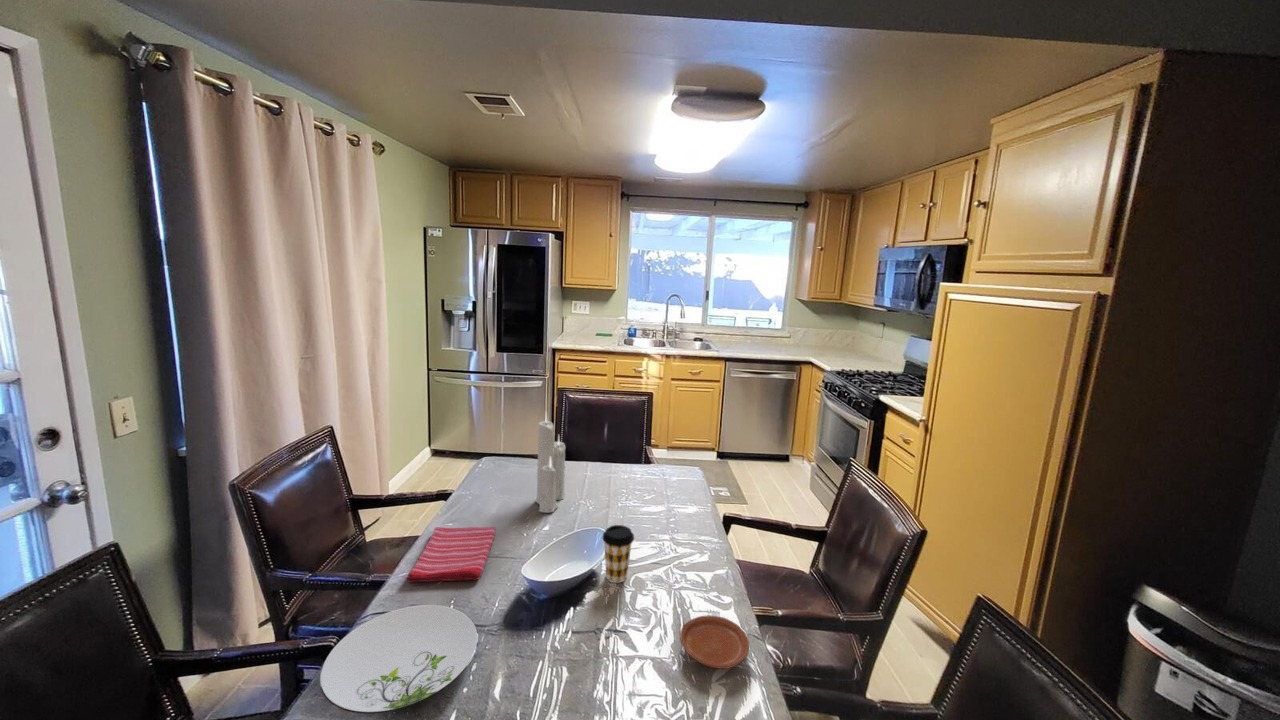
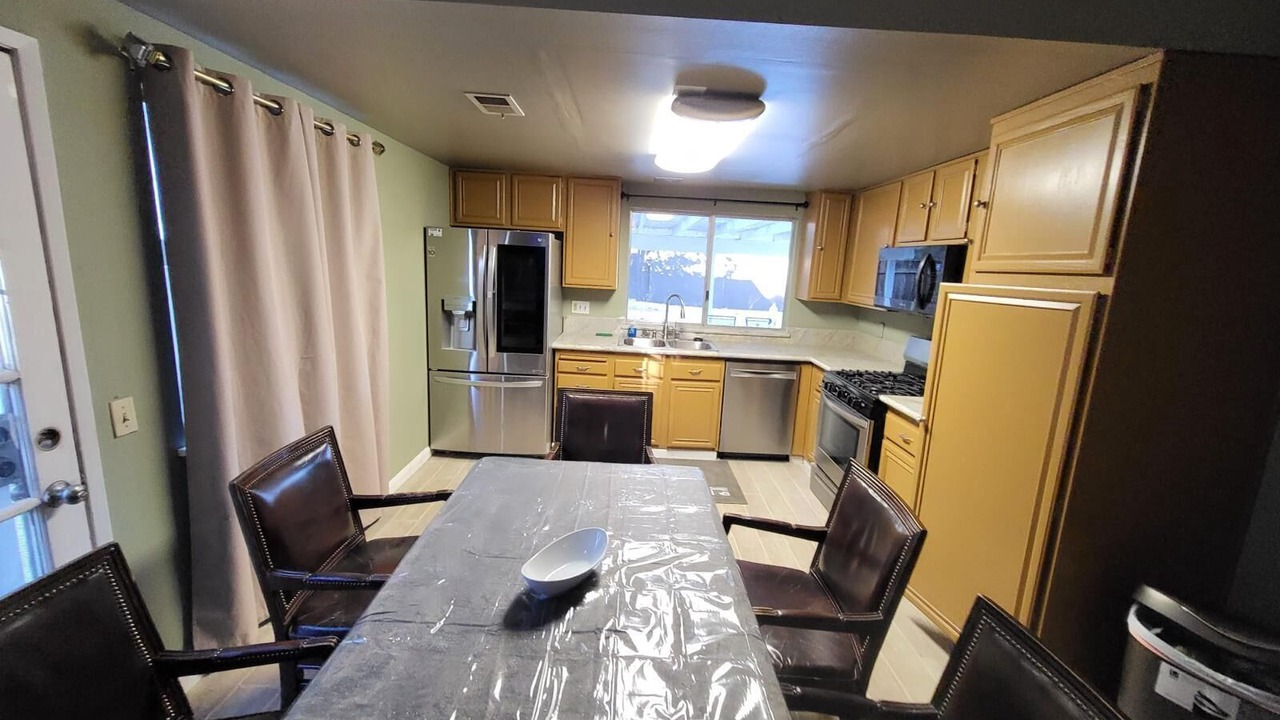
- candle [535,410,566,514]
- plate [319,604,479,715]
- dish towel [406,526,497,584]
- coffee cup [601,524,635,584]
- plate [679,615,750,670]
